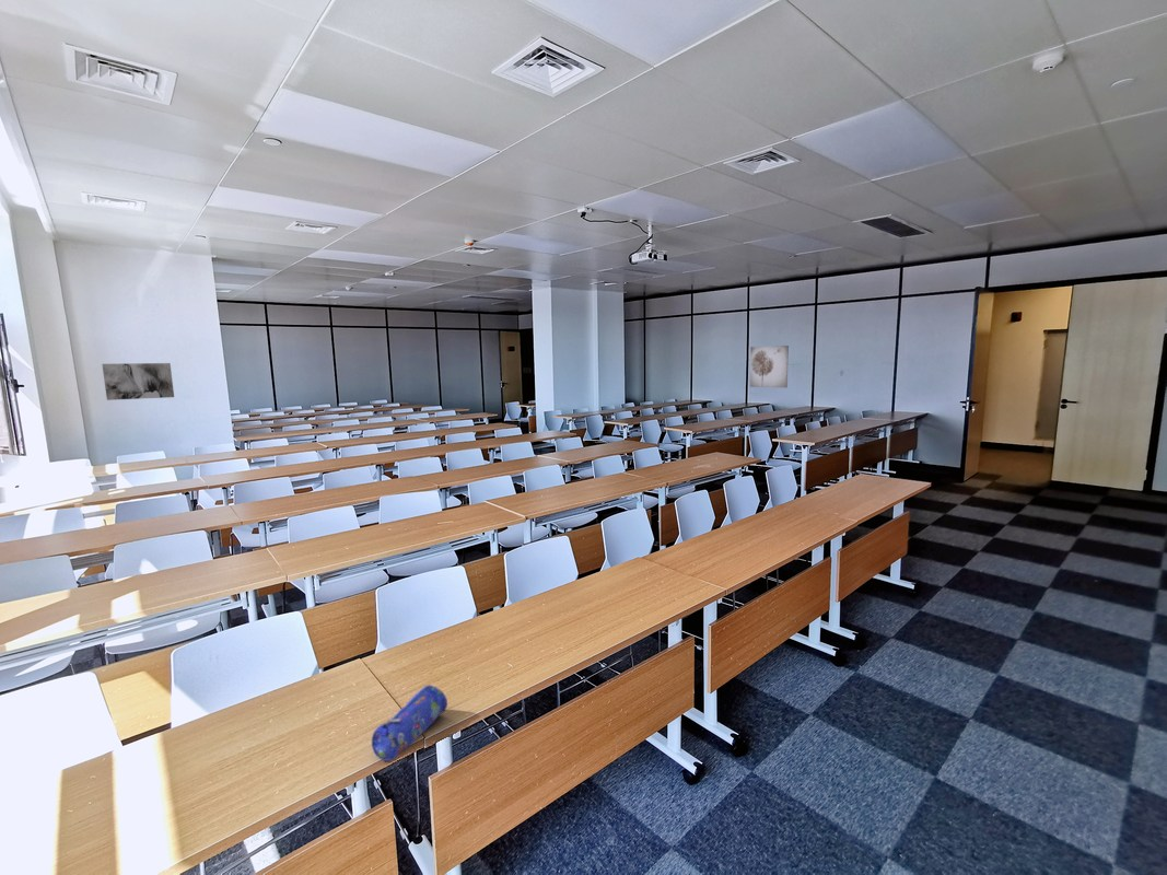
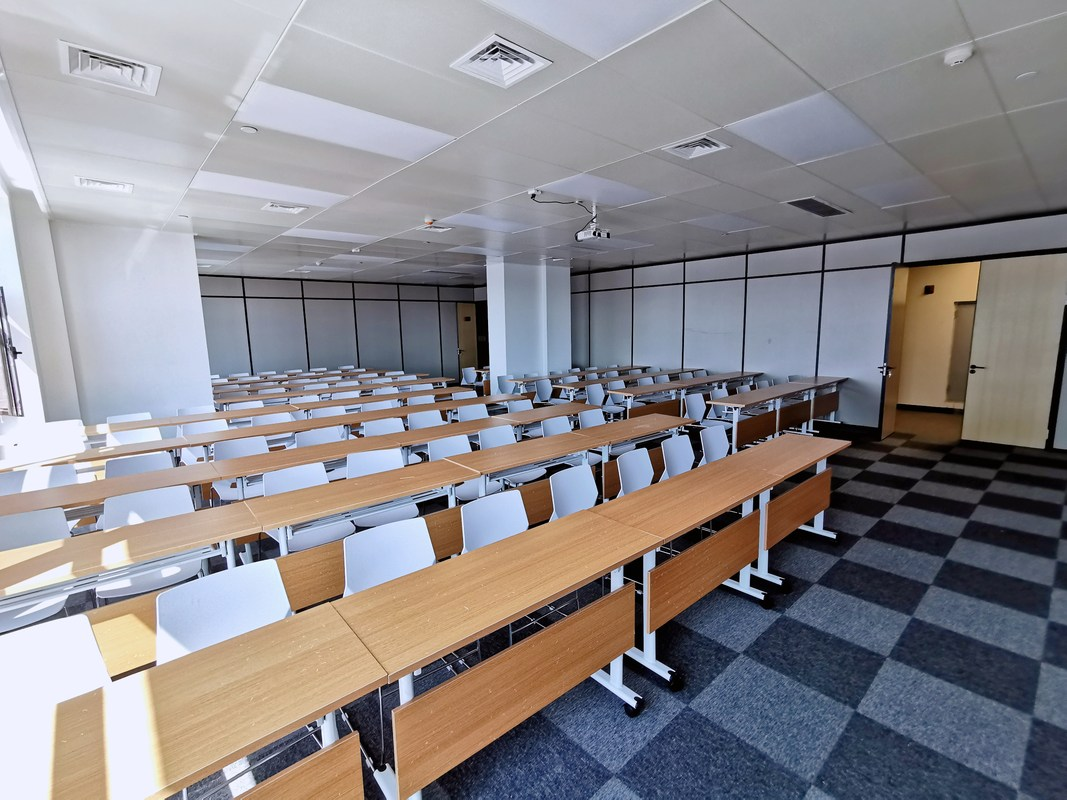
- wall art [749,345,790,389]
- pencil case [371,684,448,762]
- wall art [101,362,175,401]
